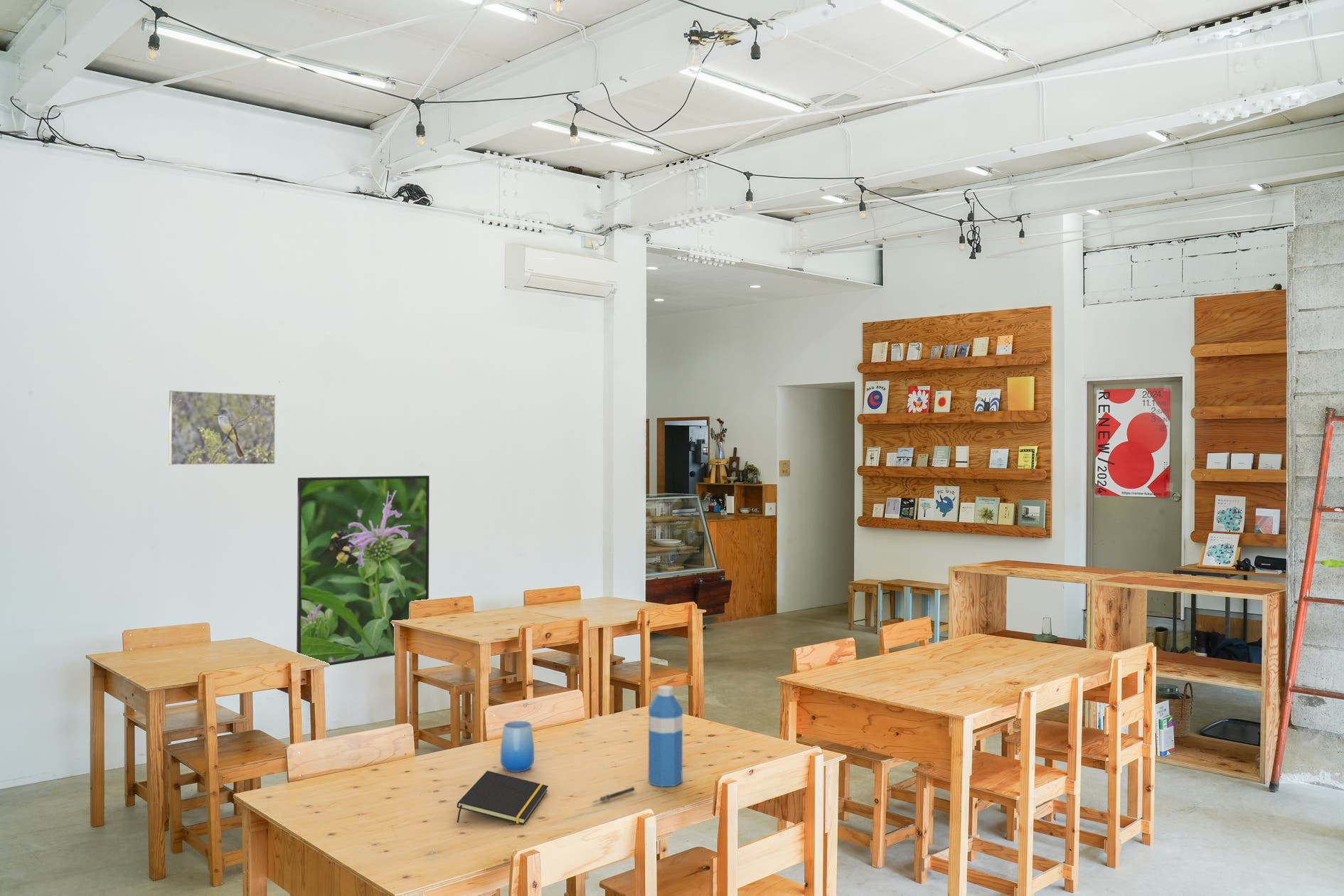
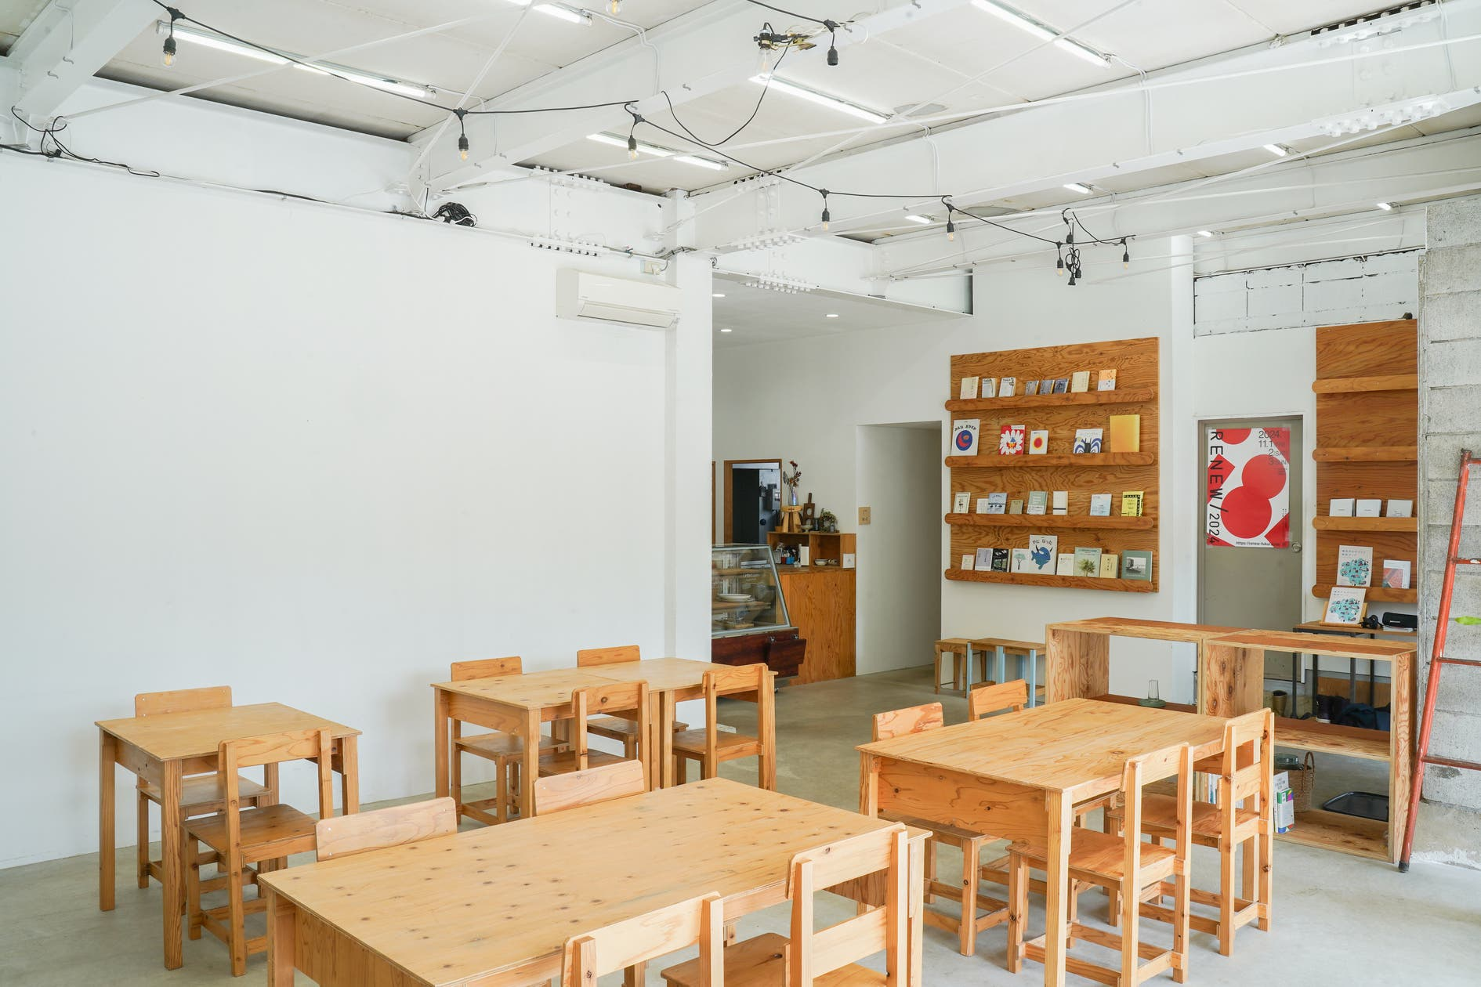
- pen [591,786,636,804]
- water bottle [648,685,683,787]
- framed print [168,390,276,466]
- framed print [296,475,430,666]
- cup [500,720,535,773]
- notepad [457,770,549,826]
